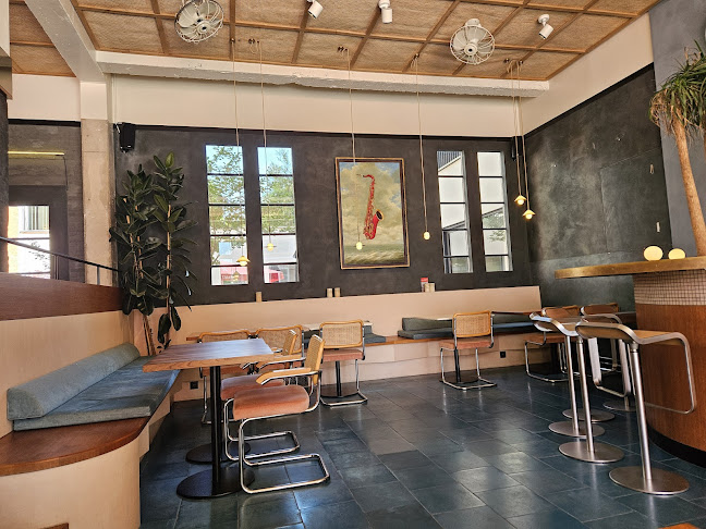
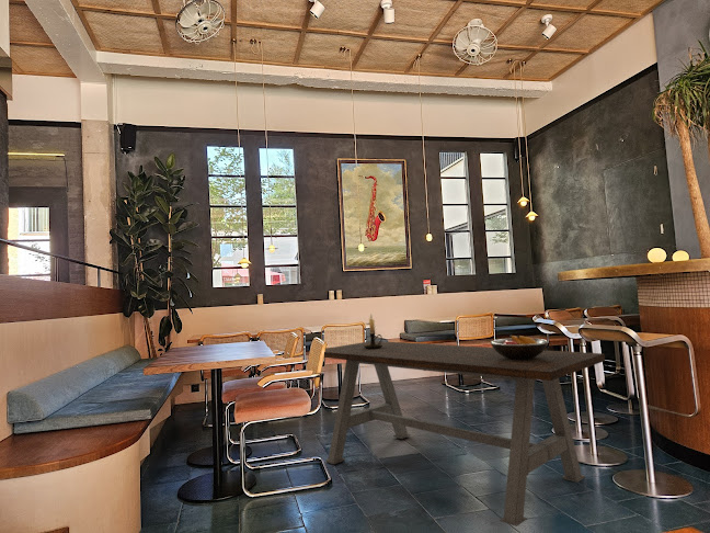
+ fruit bowl [490,334,549,359]
+ dining table [323,340,606,528]
+ candle holder [364,313,383,349]
